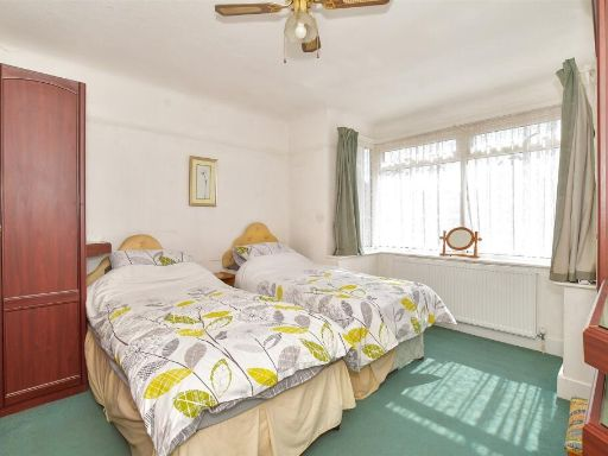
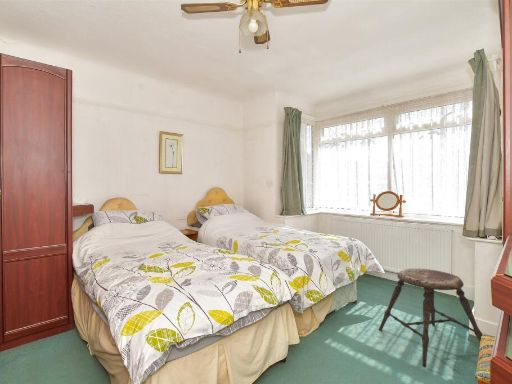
+ stool [378,267,484,368]
